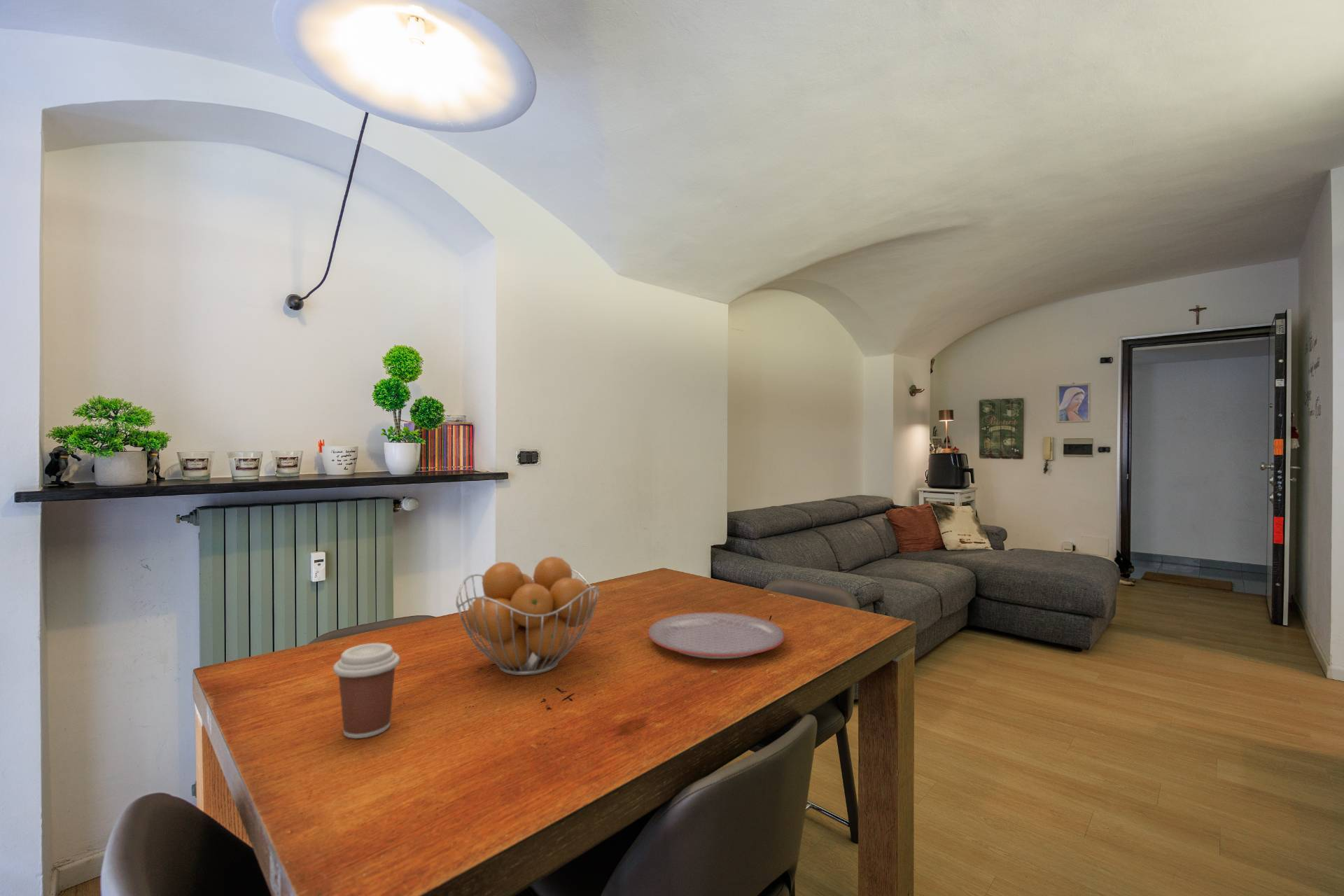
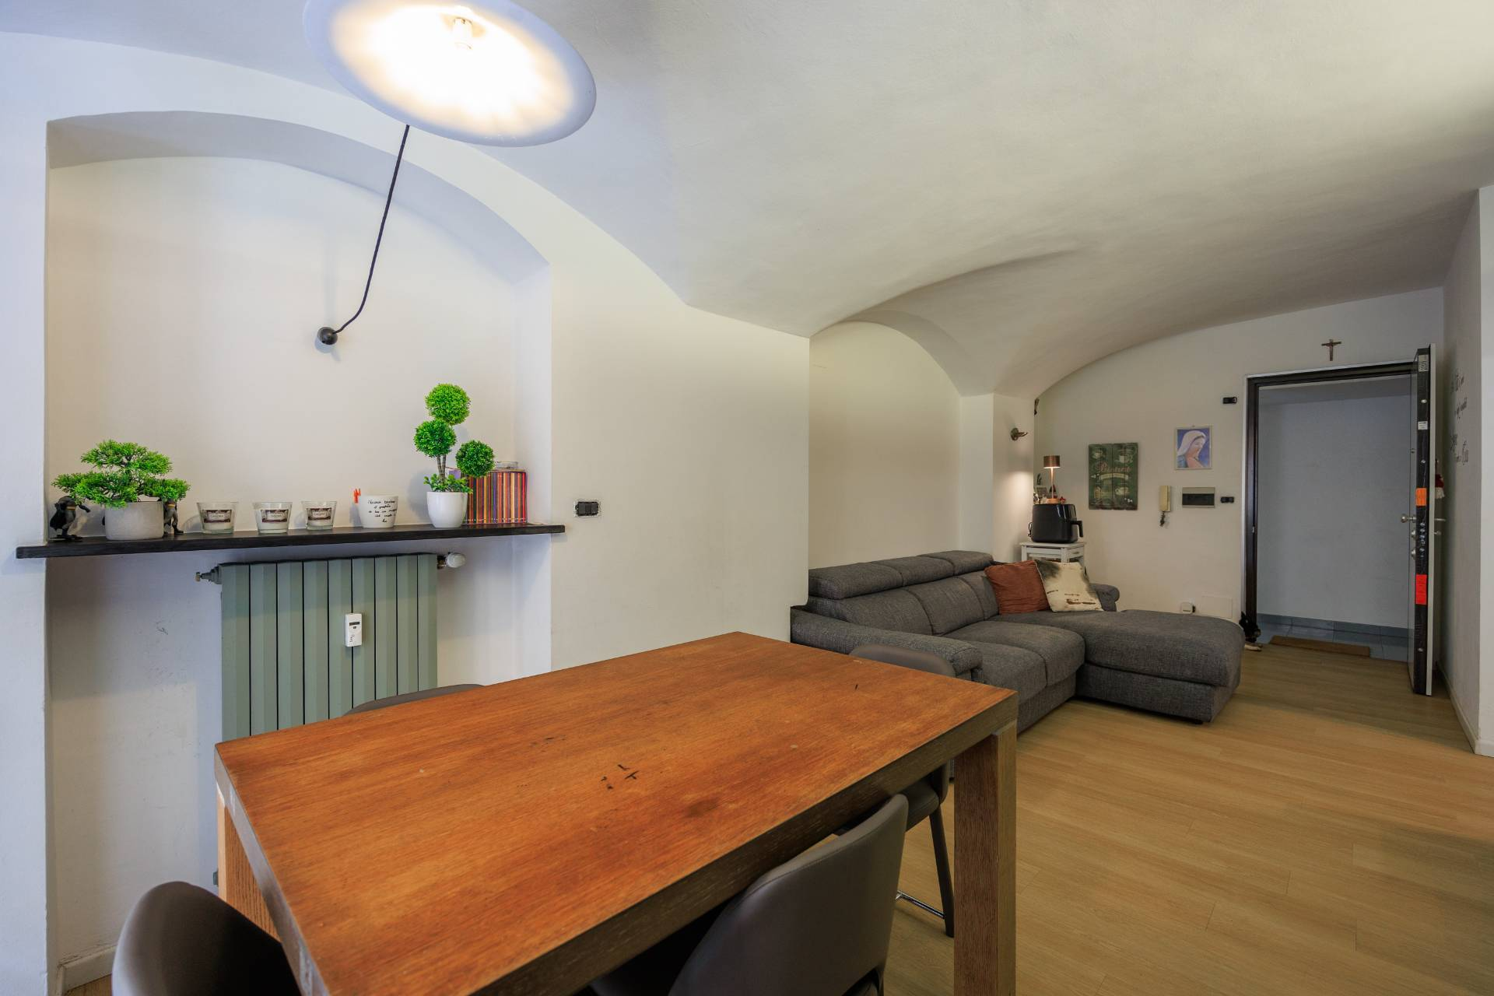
- coffee cup [332,643,400,739]
- plate [647,612,786,659]
- fruit basket [455,556,600,676]
